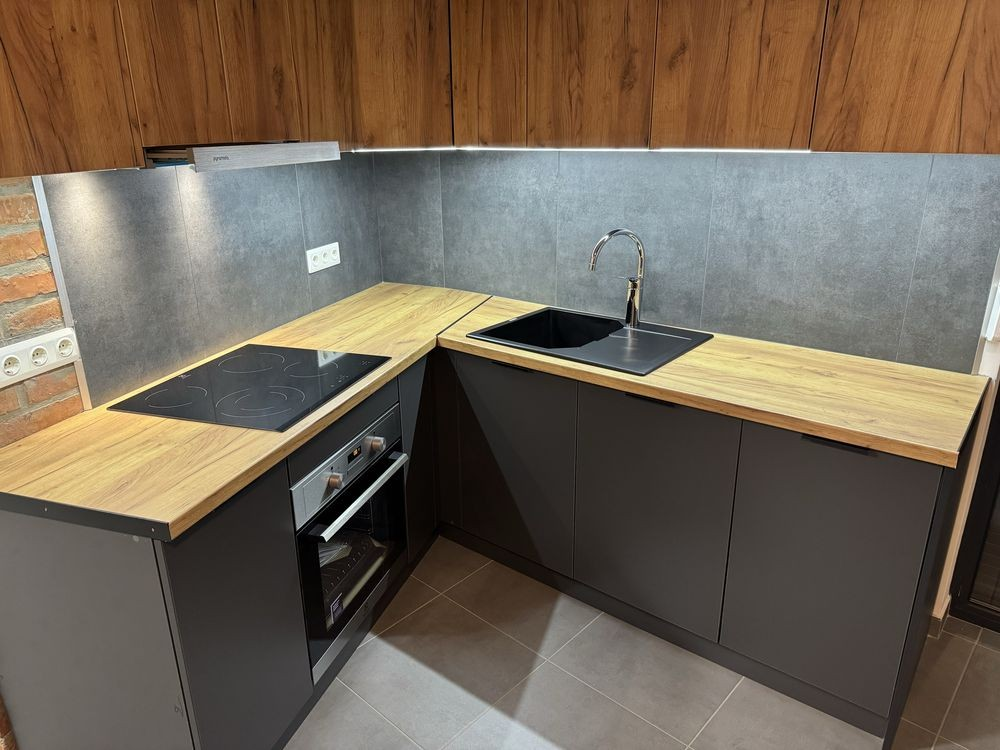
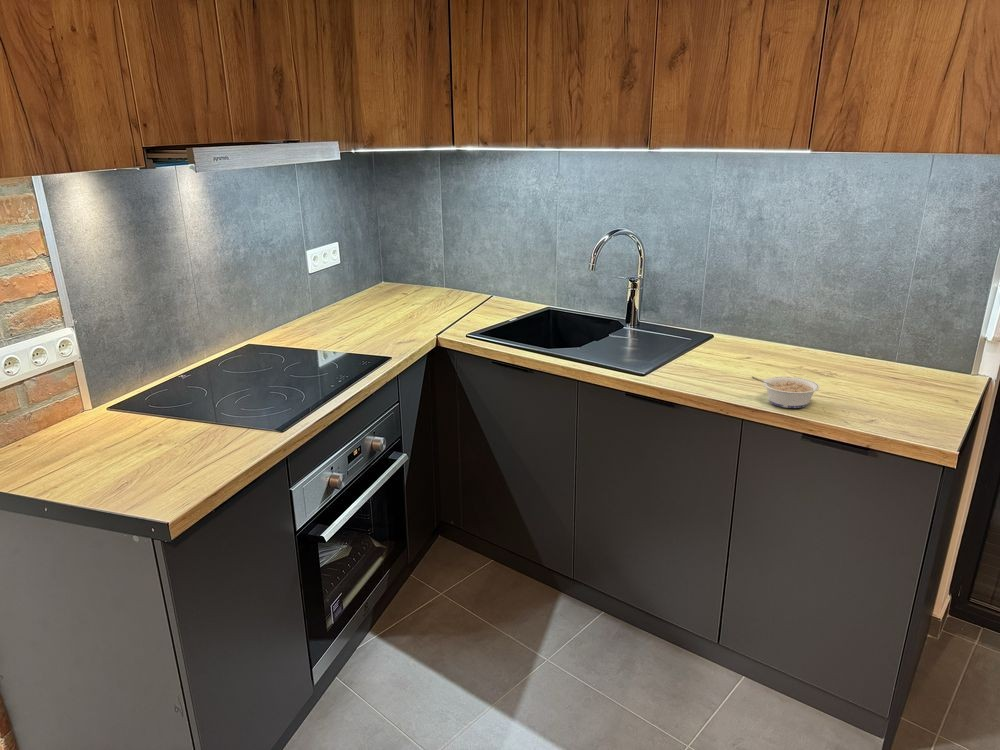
+ legume [751,376,820,409]
